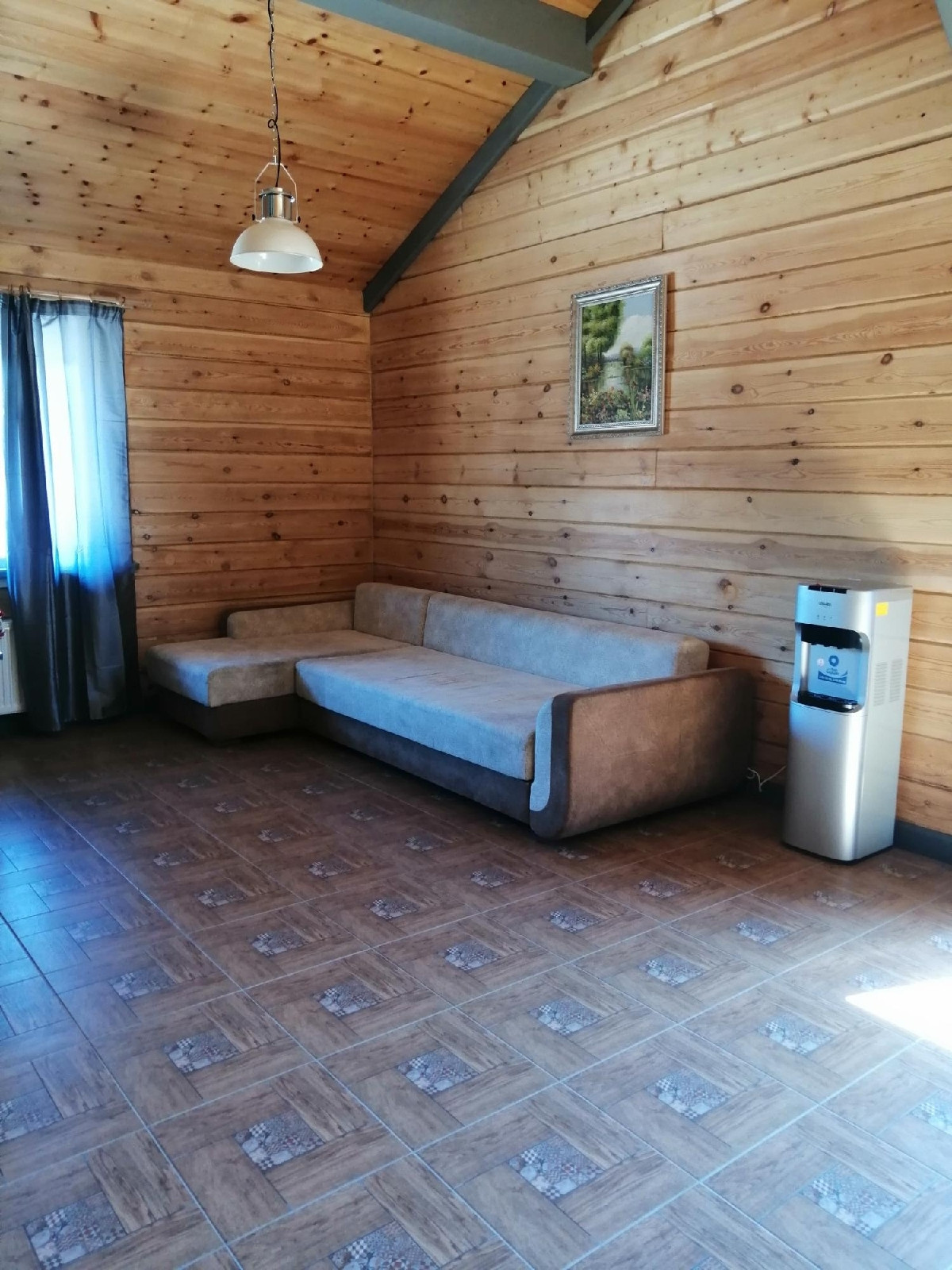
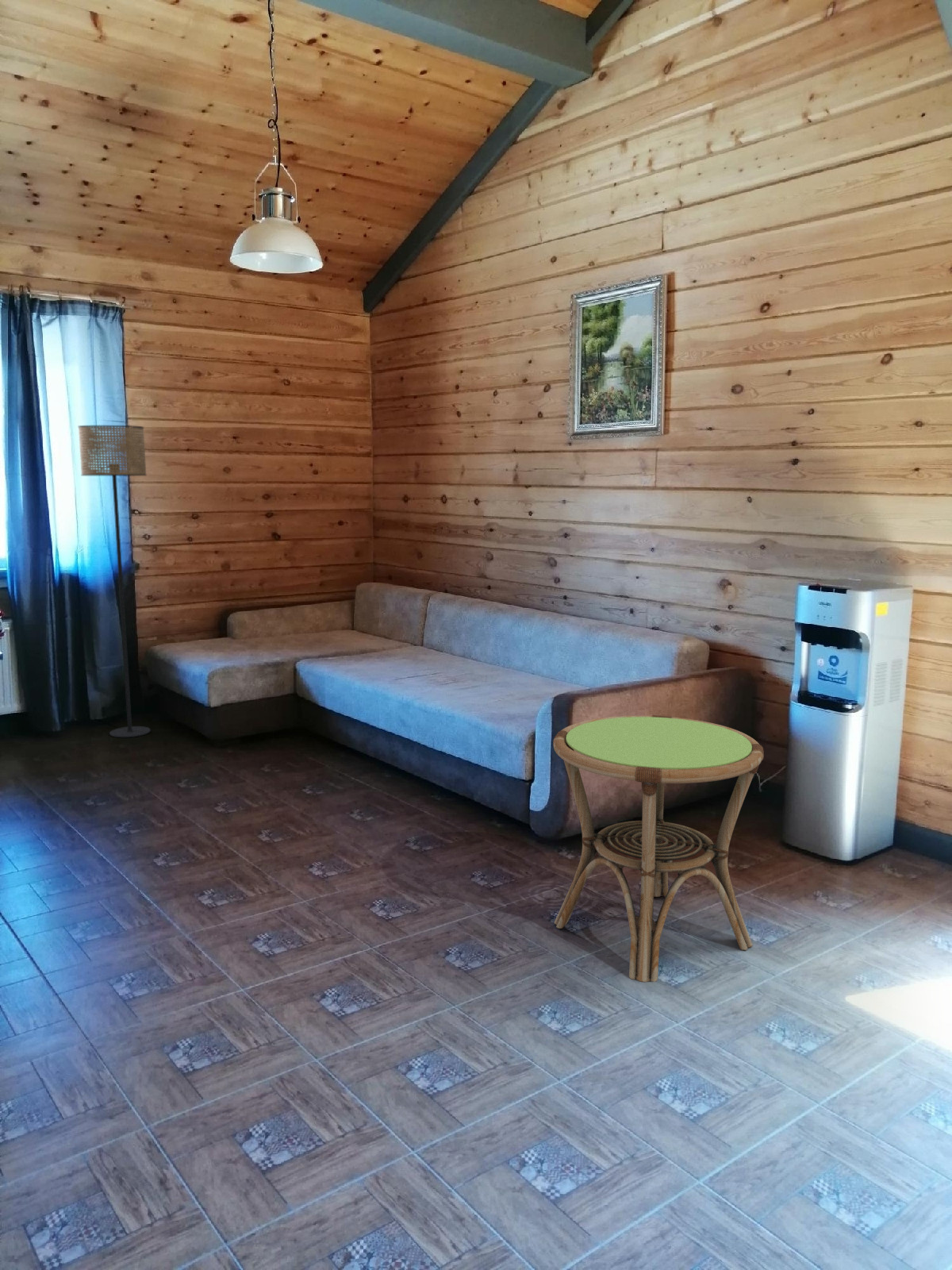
+ side table [552,714,765,983]
+ floor lamp [77,425,152,738]
